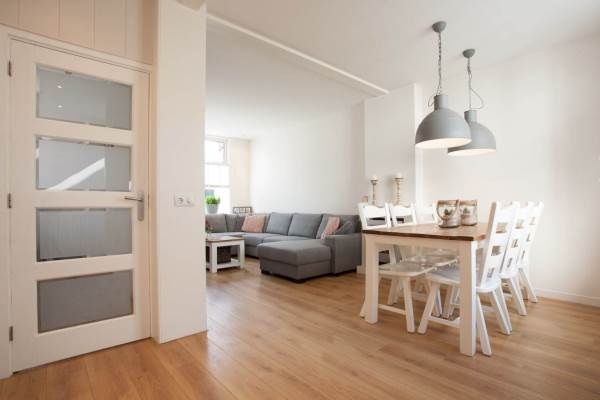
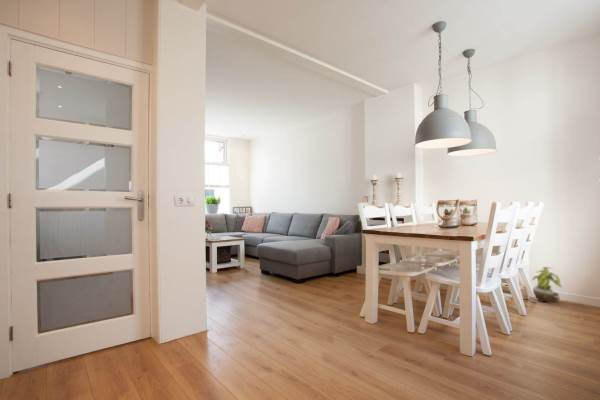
+ potted plant [531,266,563,303]
